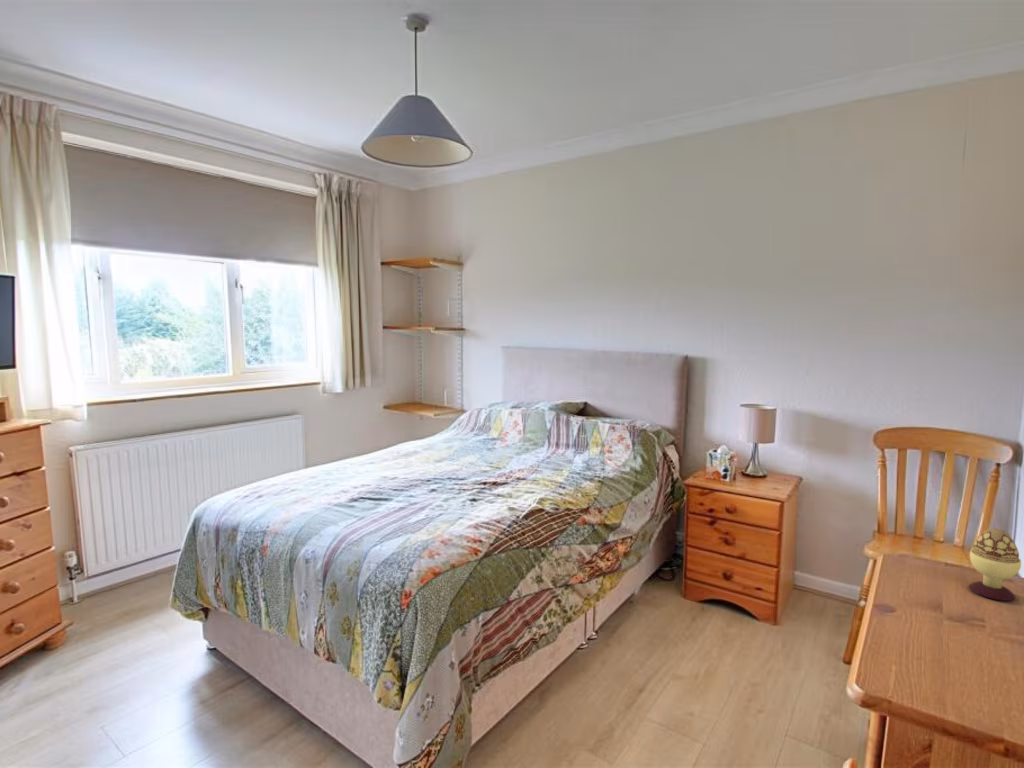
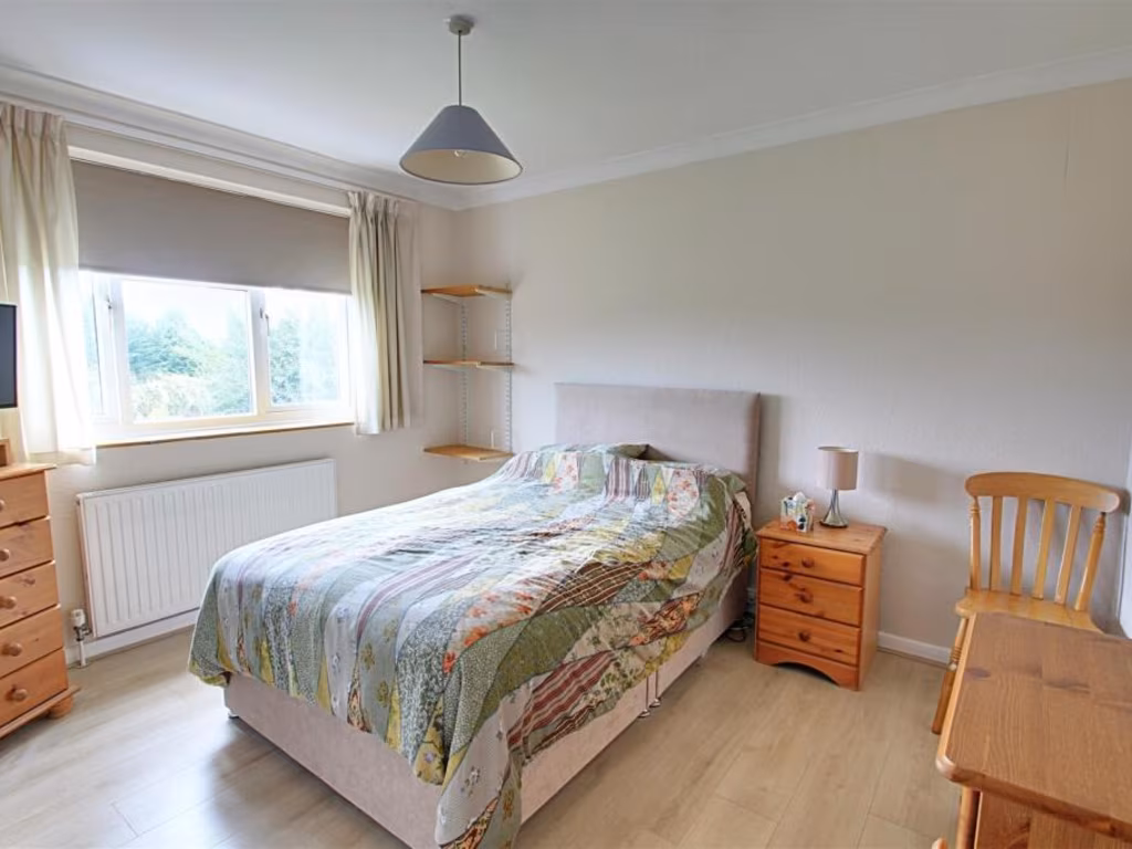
- decorative egg [968,527,1022,602]
